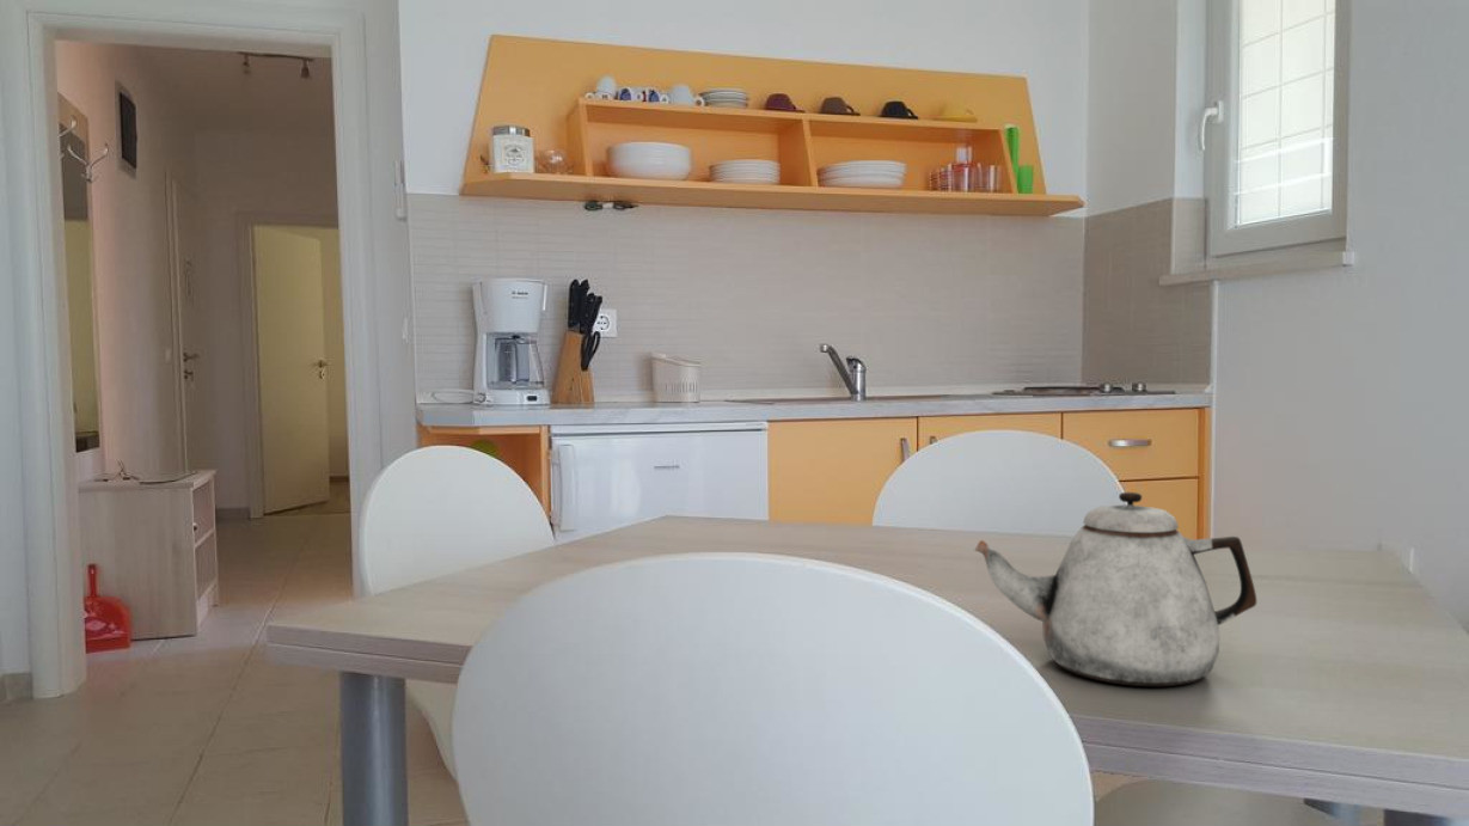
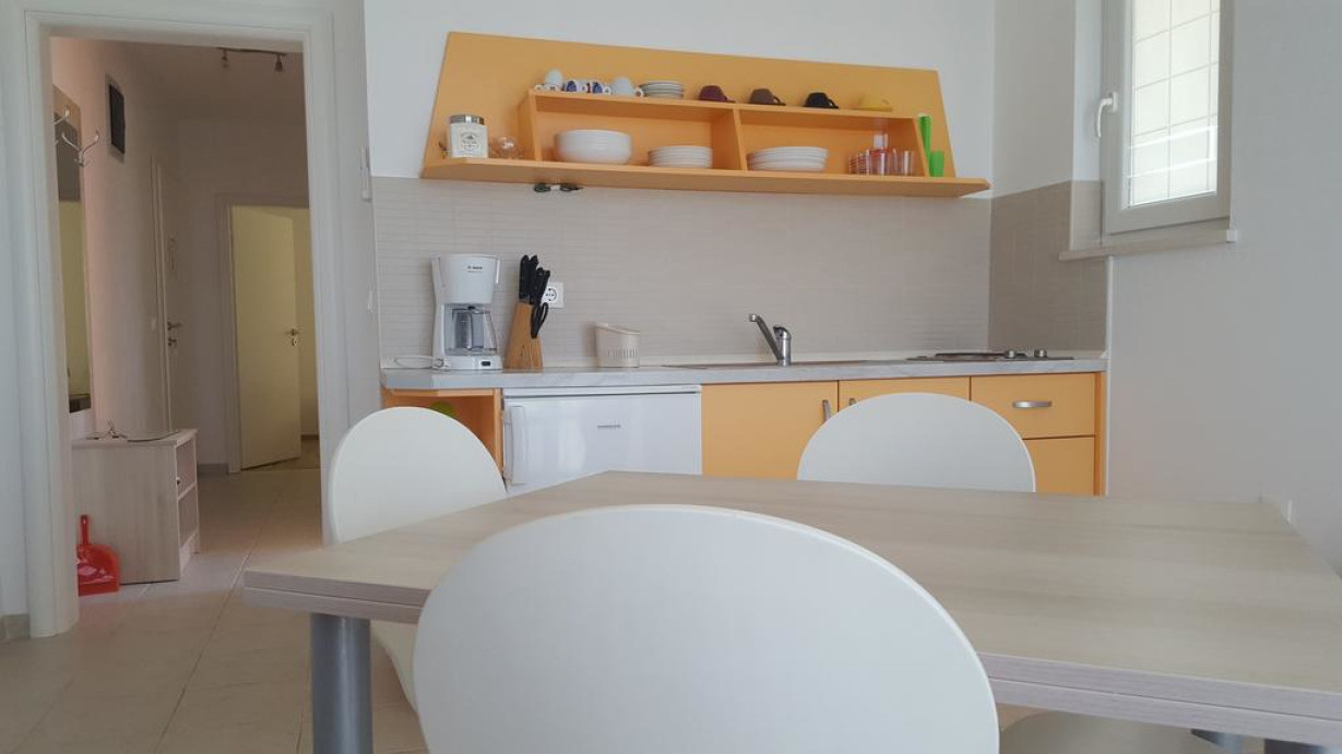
- teapot [973,491,1257,687]
